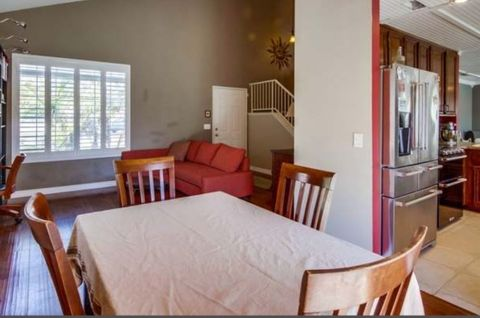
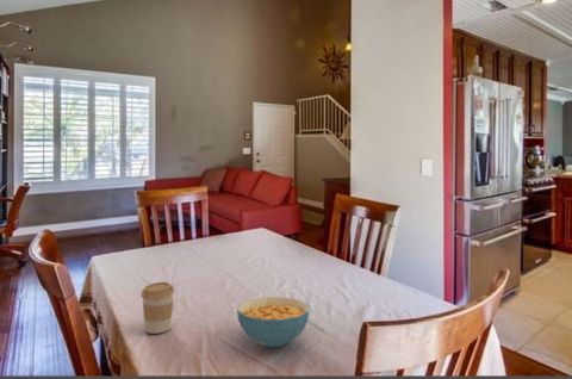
+ cereal bowl [236,296,310,348]
+ coffee cup [139,281,175,335]
